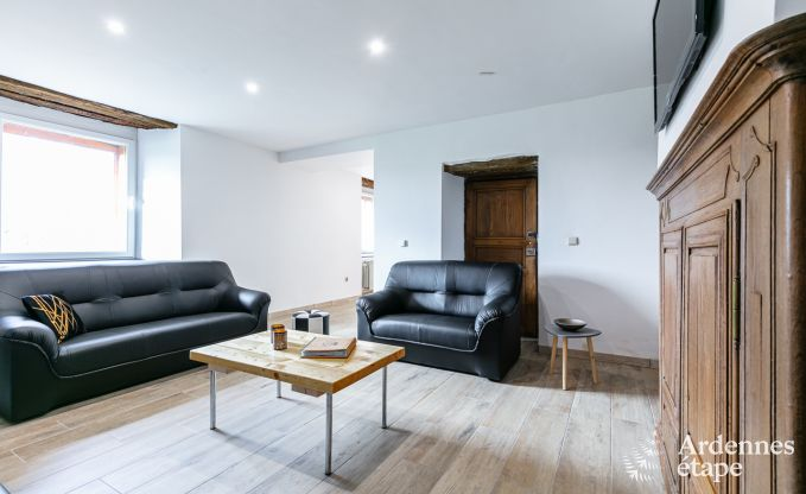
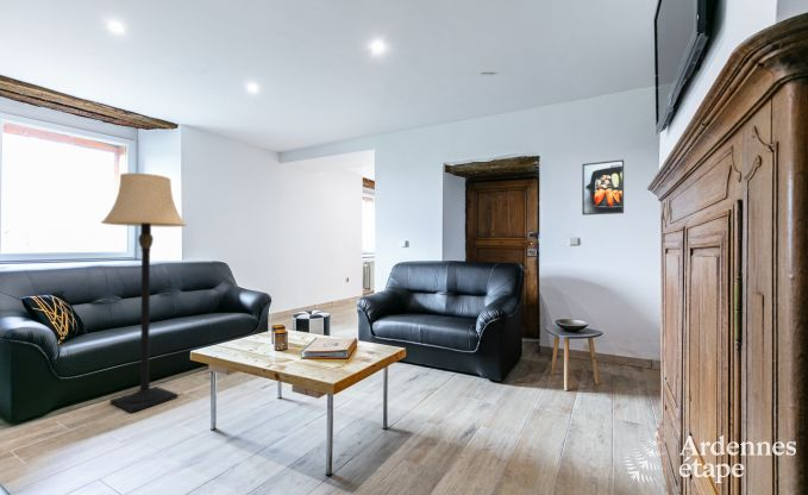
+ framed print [581,158,625,217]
+ lamp [100,171,188,414]
